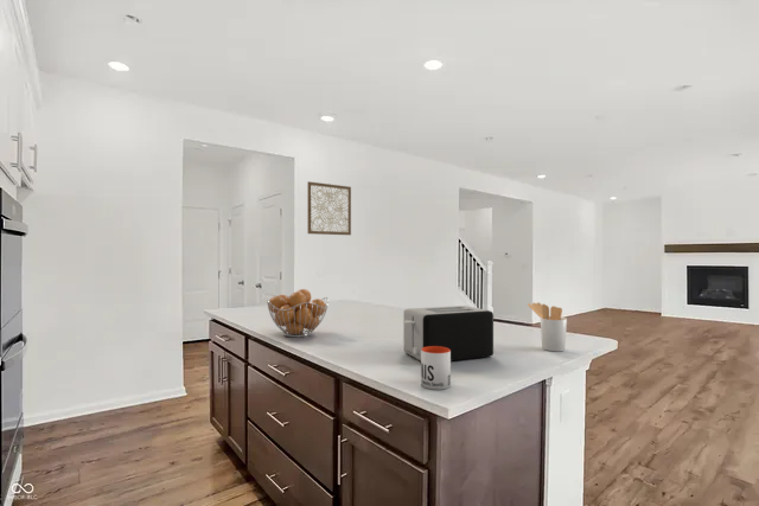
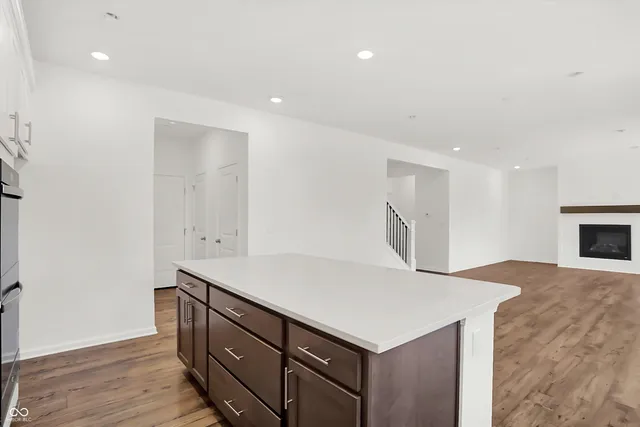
- mug [420,346,452,391]
- utensil holder [527,302,568,352]
- fruit basket [266,288,330,338]
- wall art [306,180,352,236]
- toaster [403,305,495,363]
